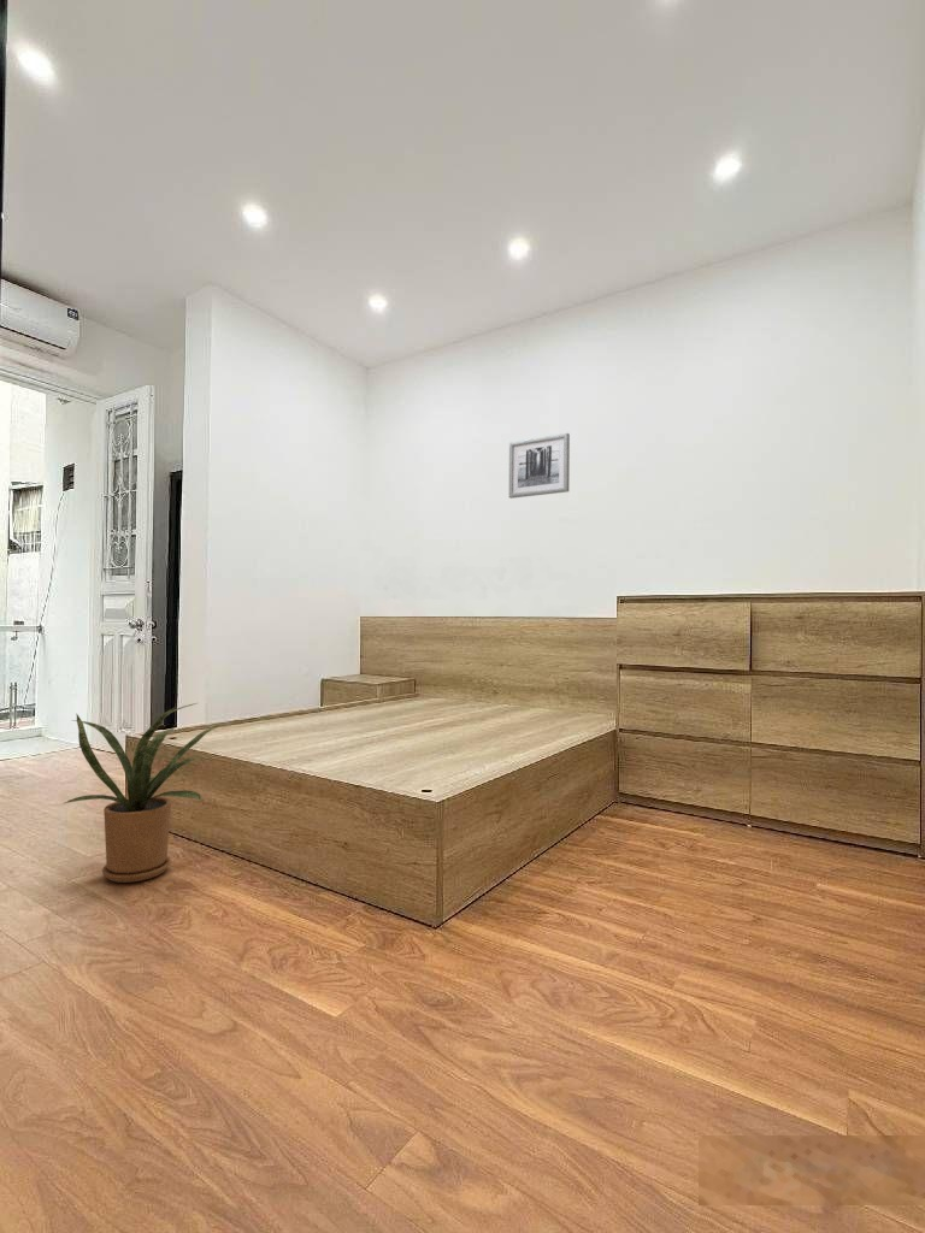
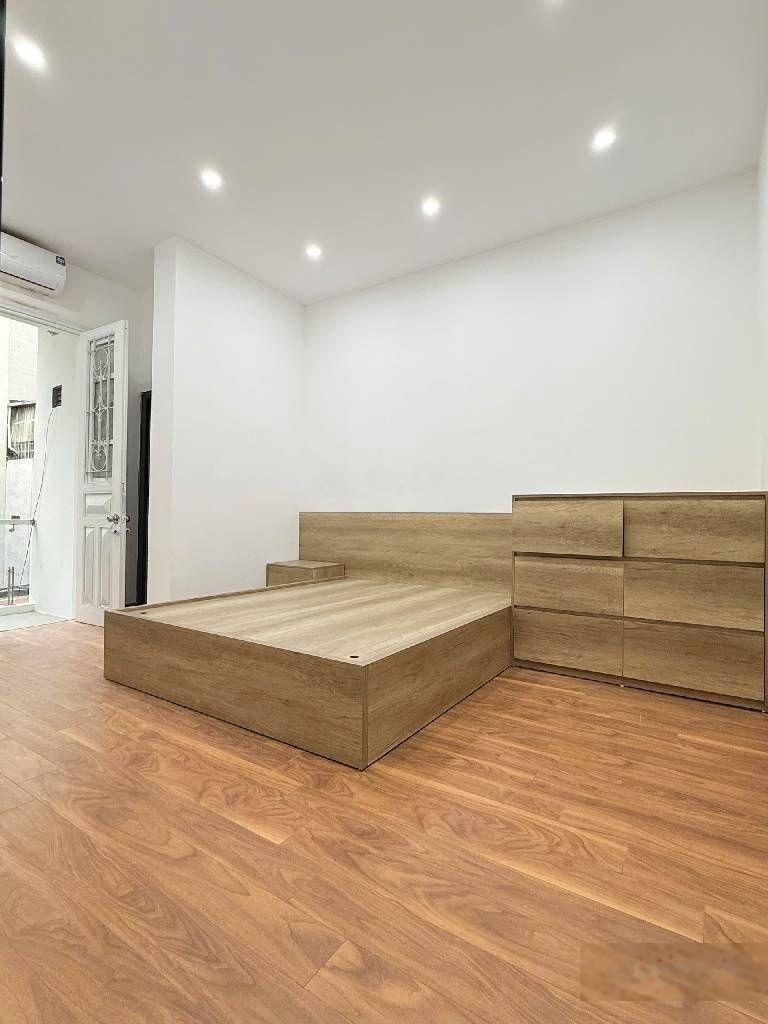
- wall art [508,432,571,500]
- house plant [64,702,222,884]
